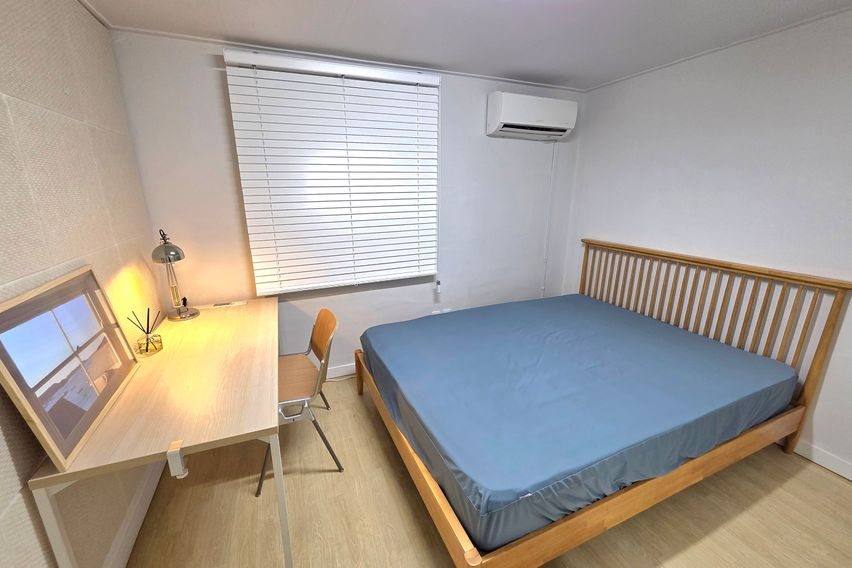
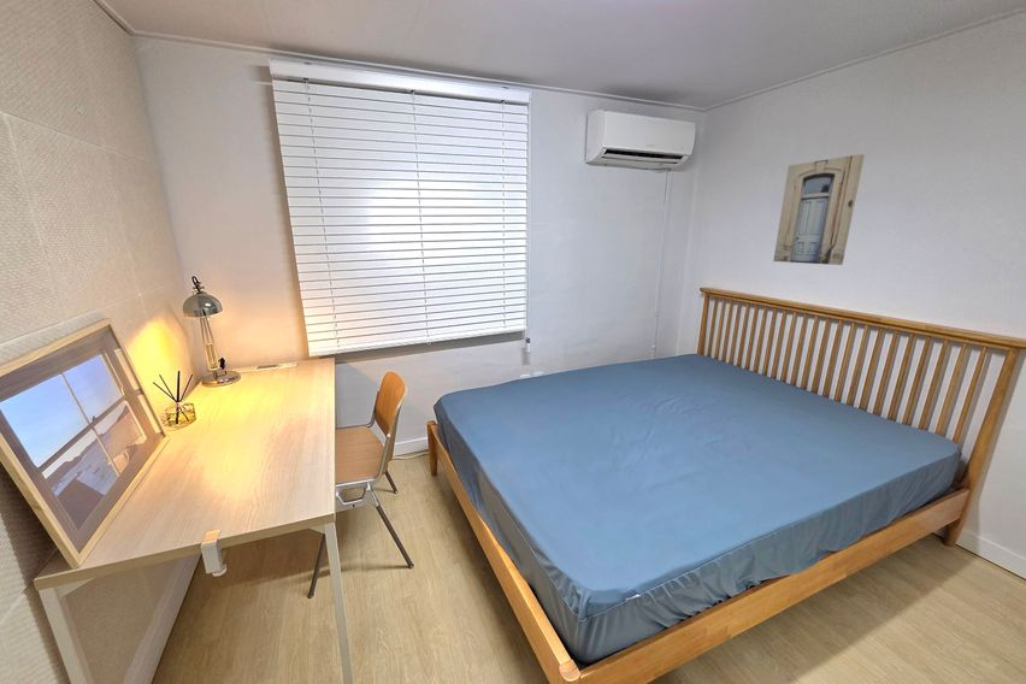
+ wall art [772,153,866,266]
